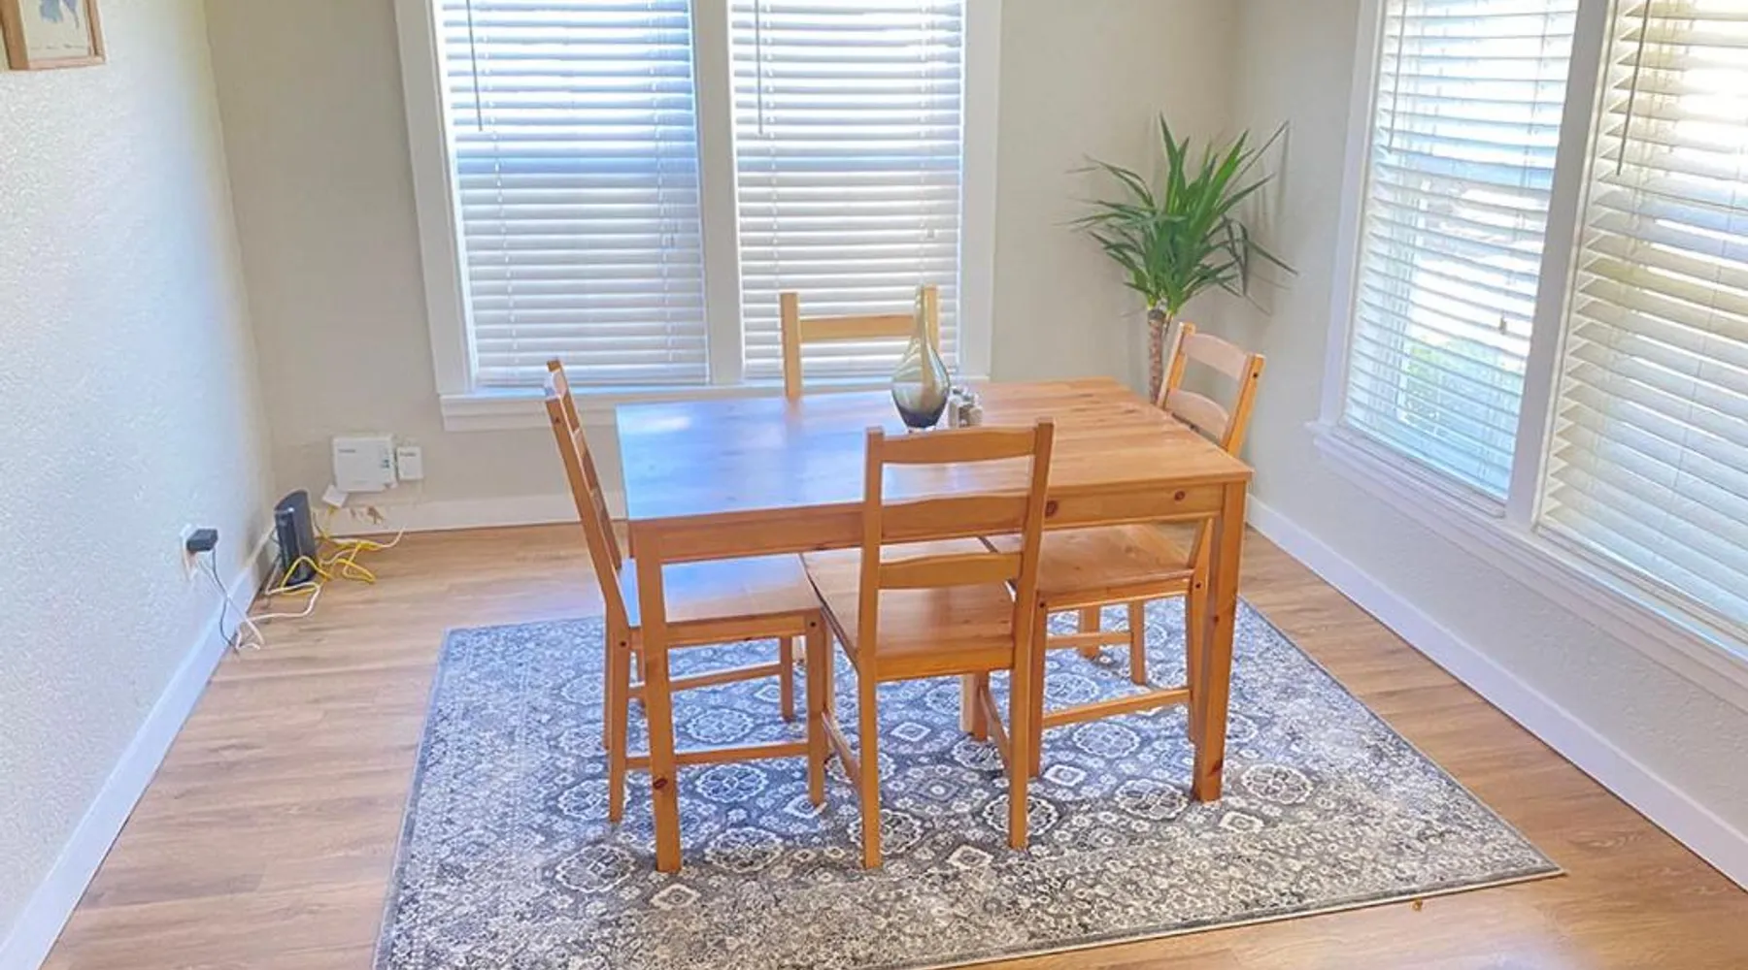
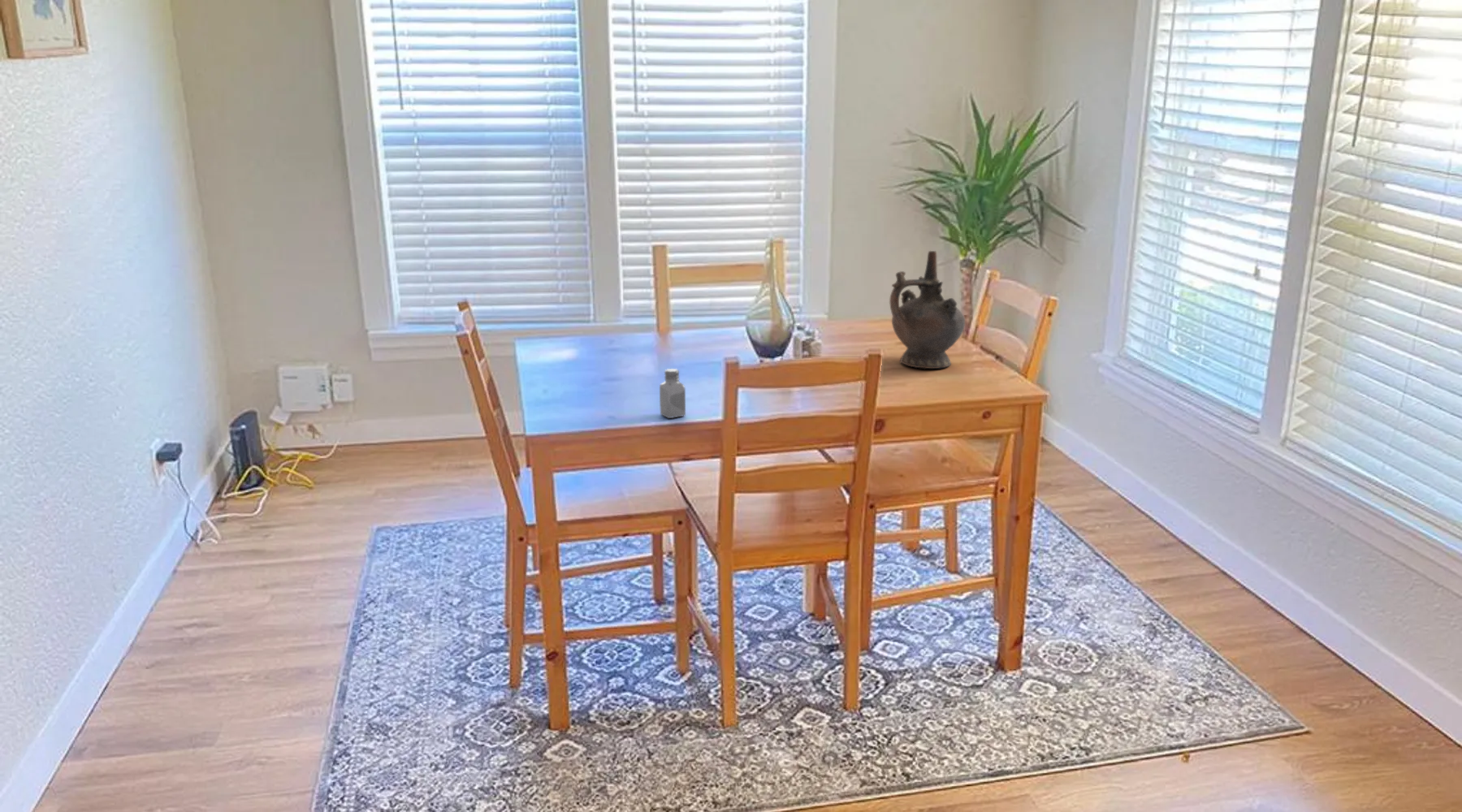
+ ceremonial vessel [889,250,966,369]
+ saltshaker [659,368,686,419]
